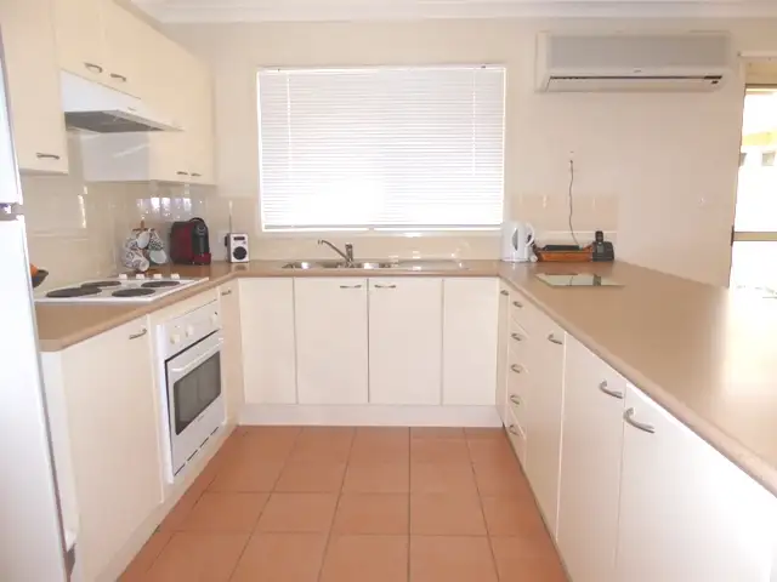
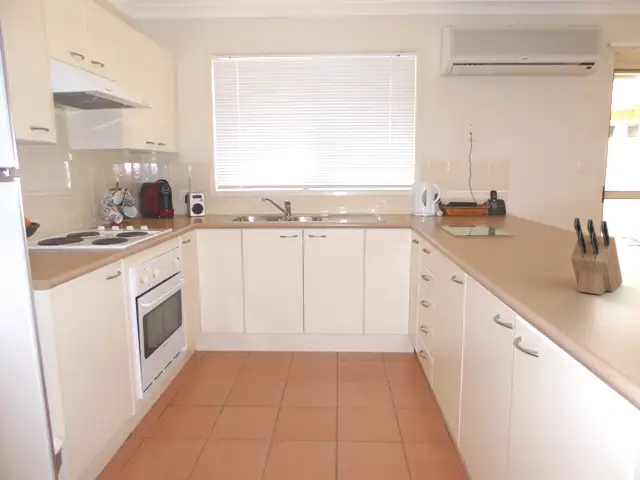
+ knife block [570,217,623,296]
